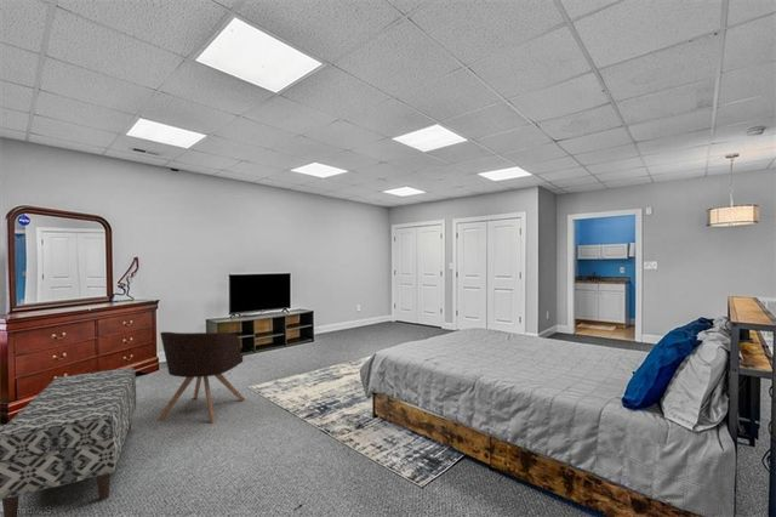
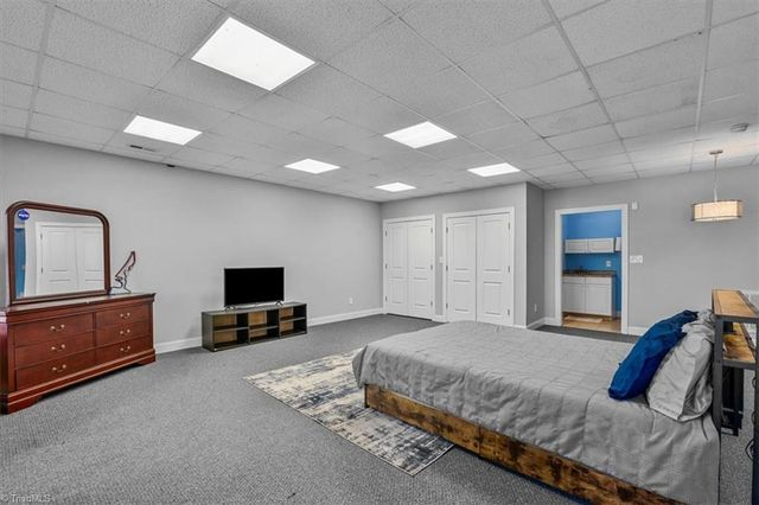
- armchair [155,331,246,425]
- bench [0,367,137,517]
